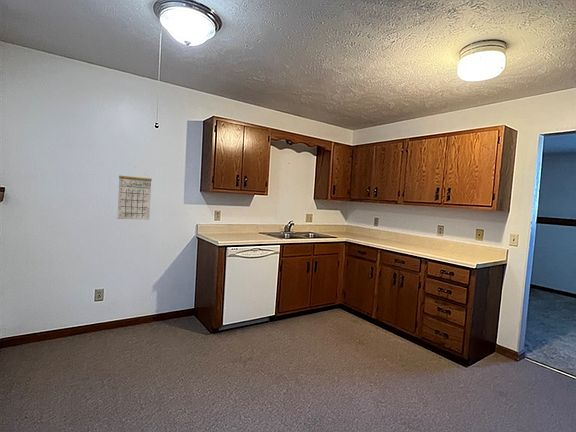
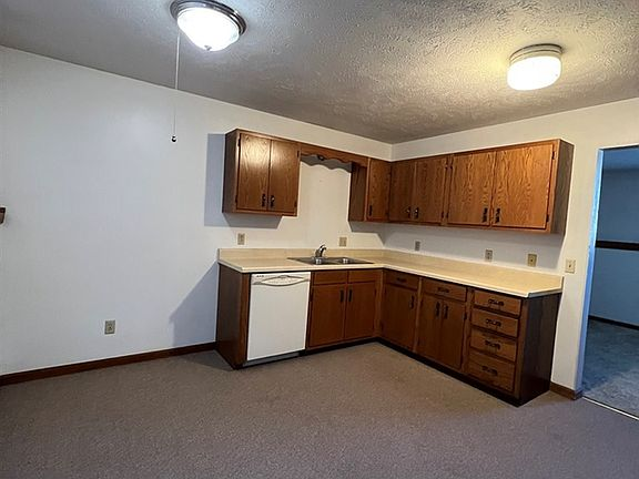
- calendar [116,166,153,221]
